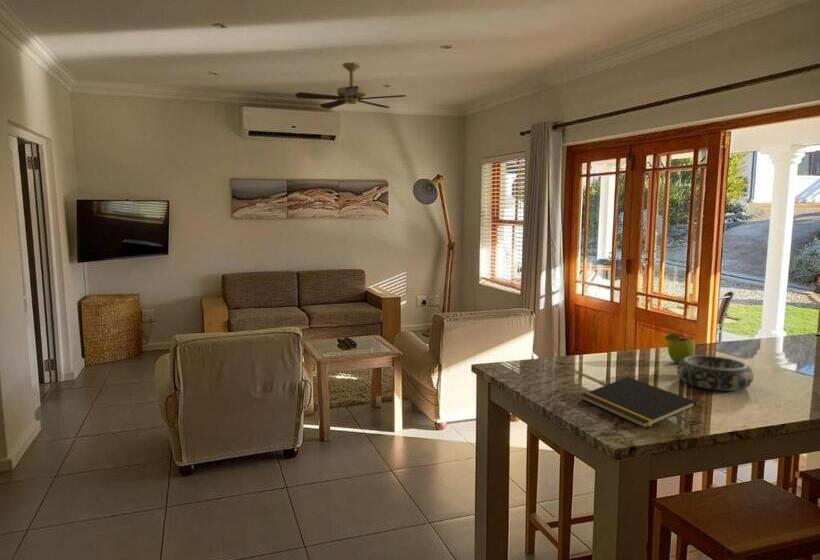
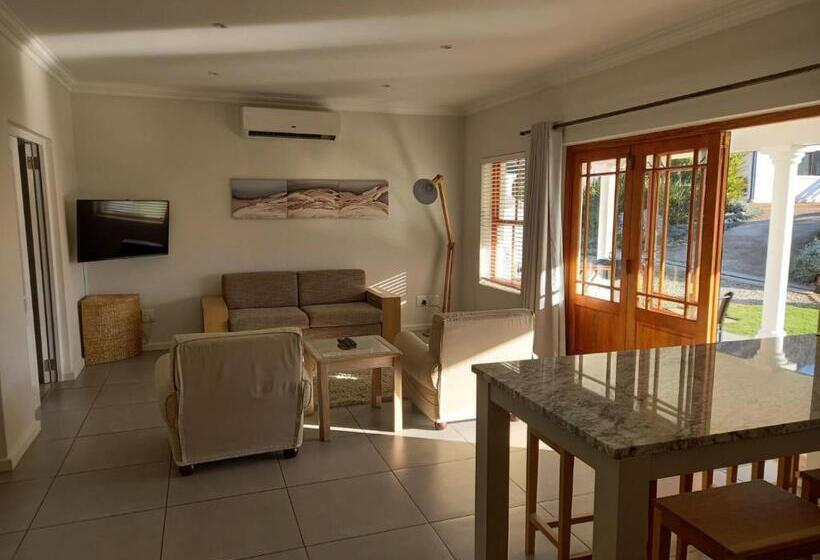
- notepad [580,376,697,429]
- decorative bowl [676,355,755,392]
- ceiling fan [294,61,407,110]
- fruit [664,332,696,364]
